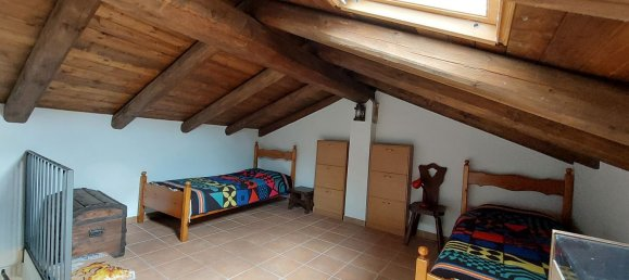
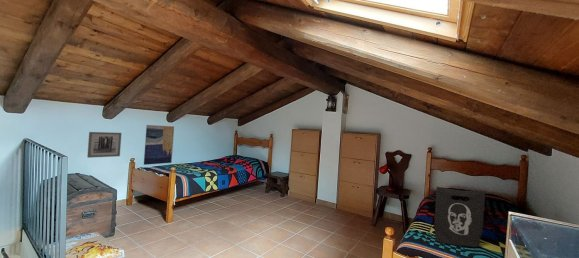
+ wall art [143,124,175,166]
+ tote bag [433,186,487,248]
+ wall art [86,131,122,159]
